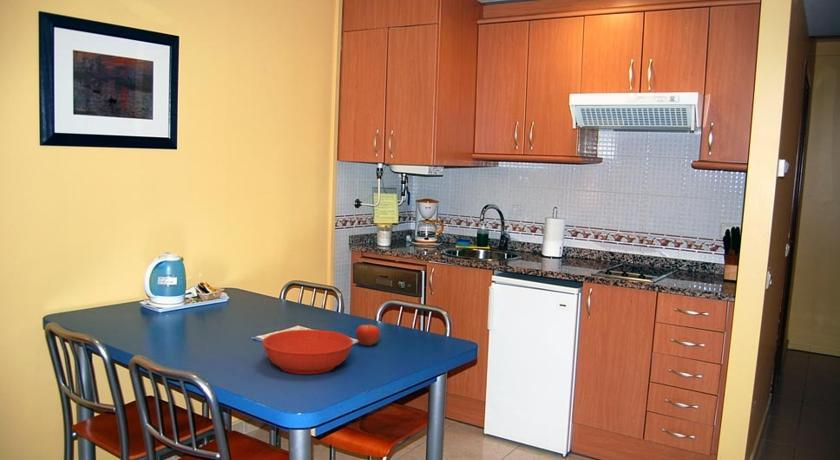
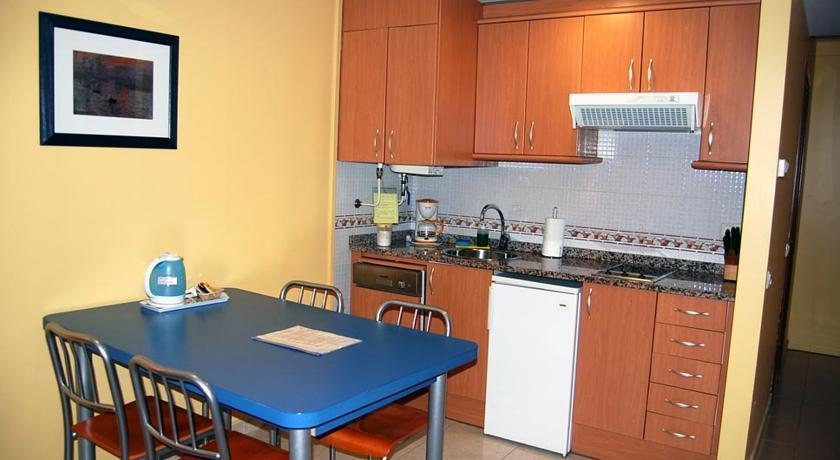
- bowl [261,329,354,375]
- fruit [355,322,381,347]
